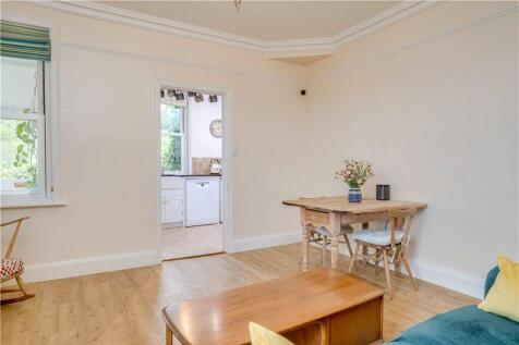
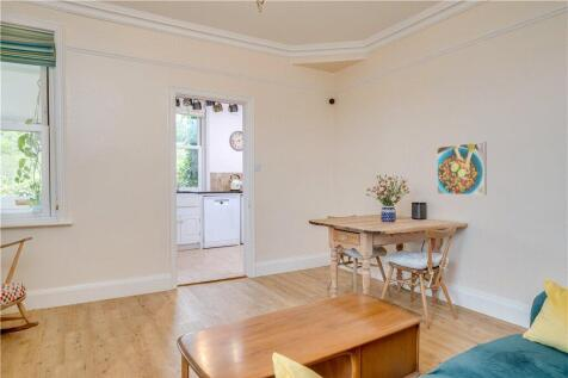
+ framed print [436,141,488,196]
